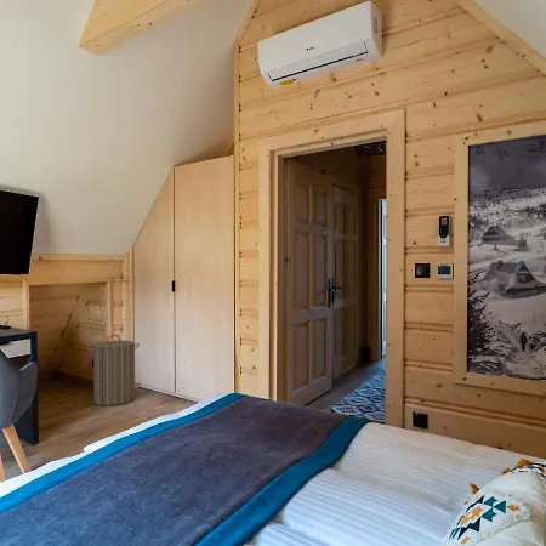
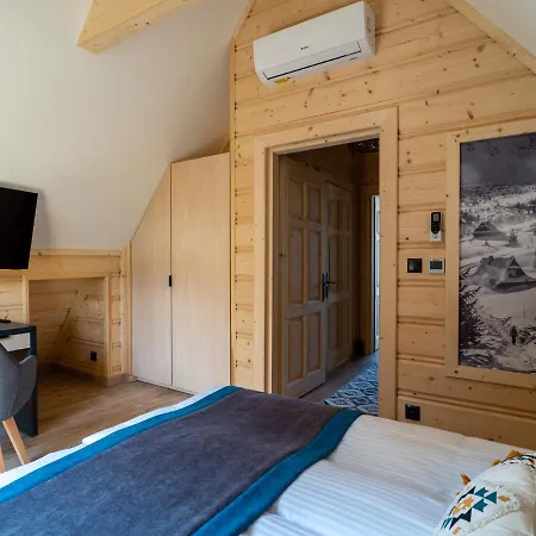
- laundry hamper [87,334,141,406]
